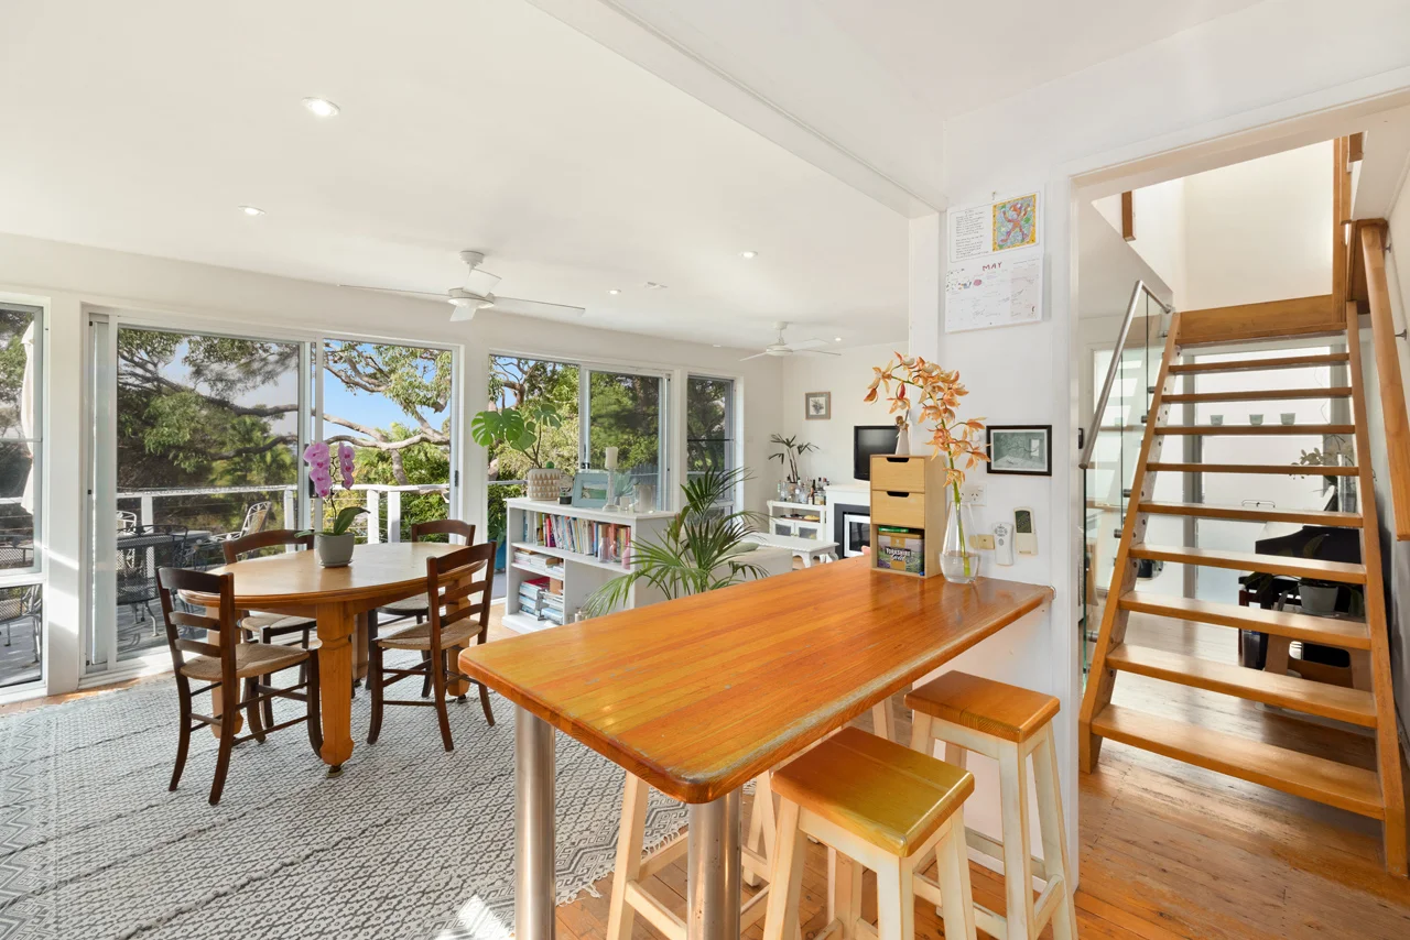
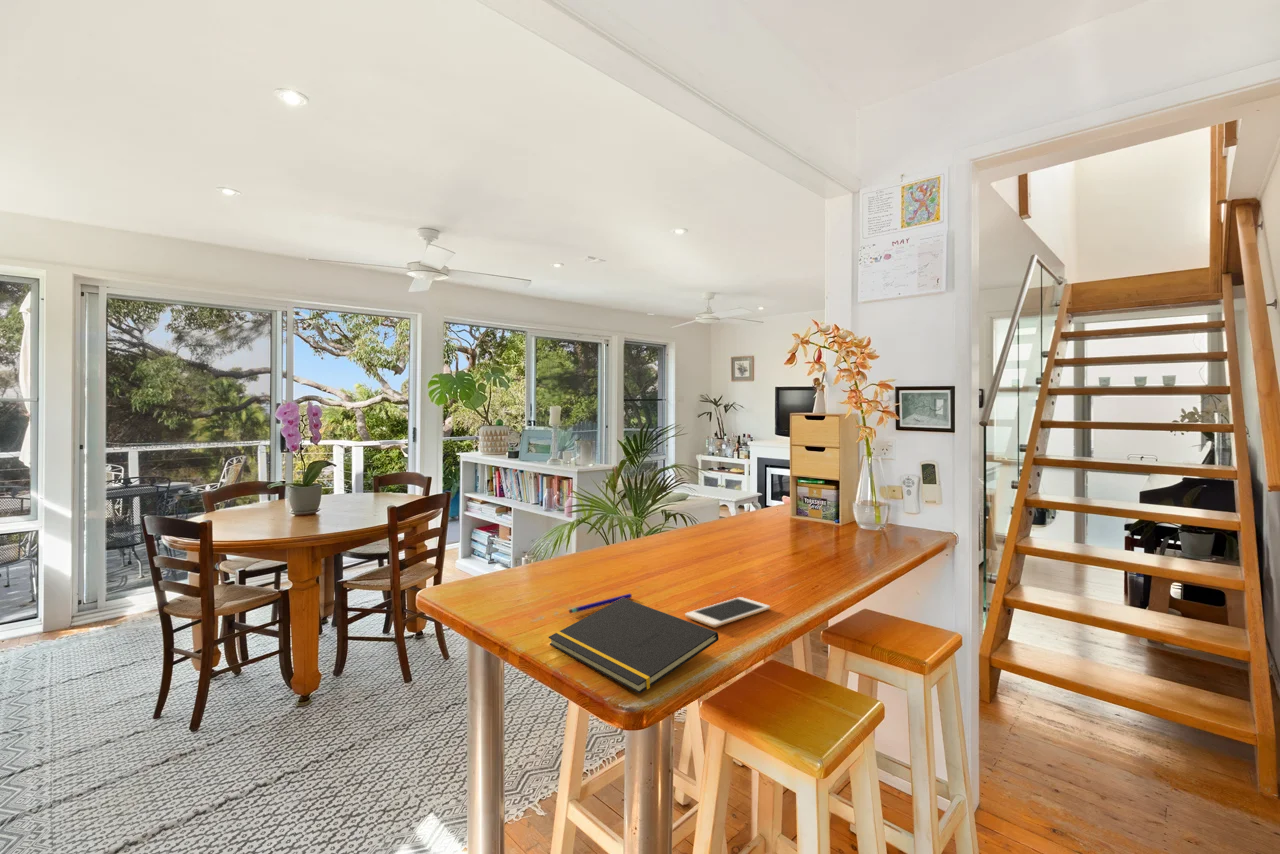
+ pen [568,593,633,614]
+ cell phone [684,596,771,628]
+ notepad [548,598,720,695]
